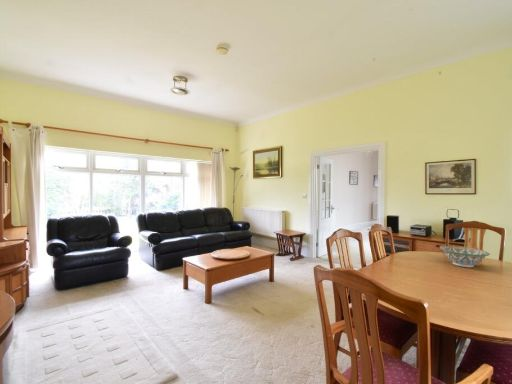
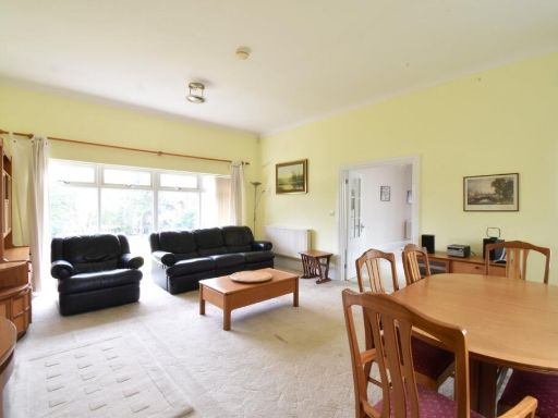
- decorative bowl [439,245,491,268]
